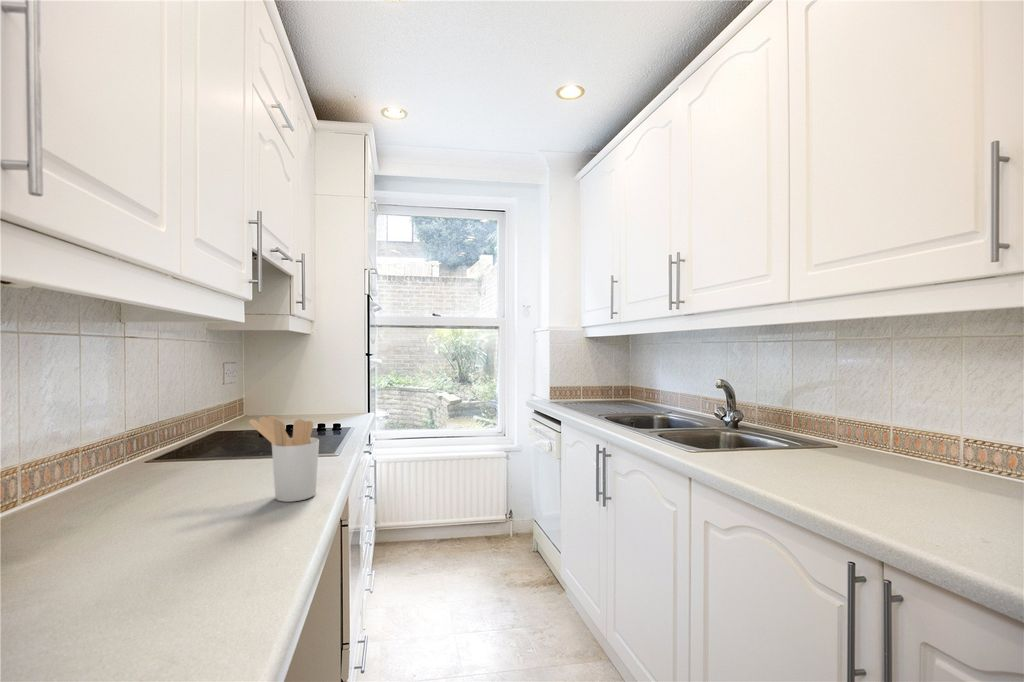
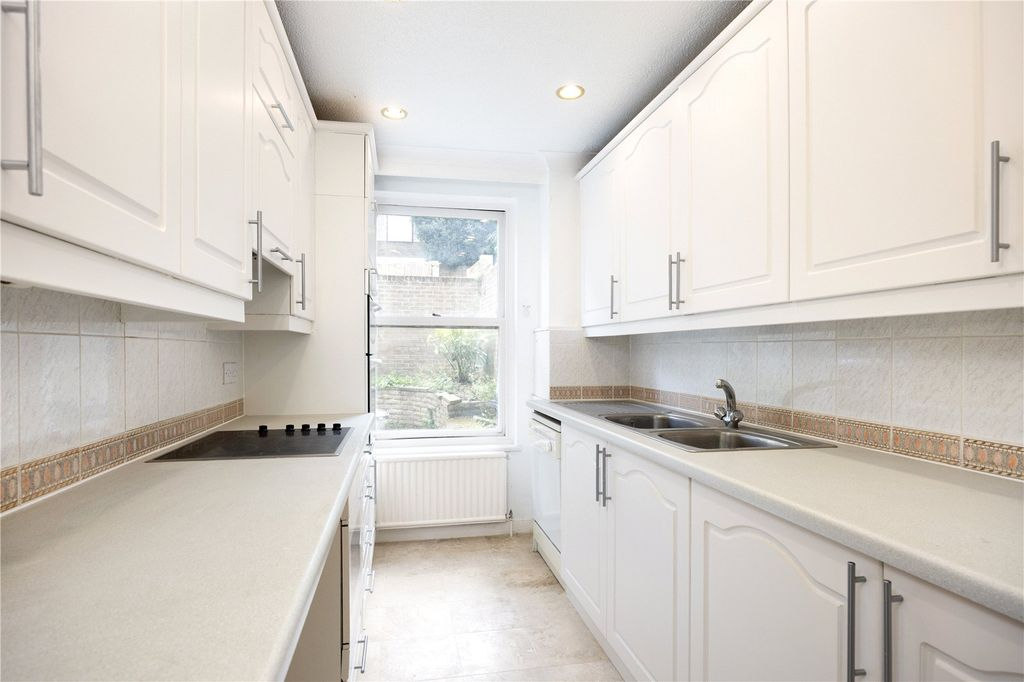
- utensil holder [248,415,320,503]
